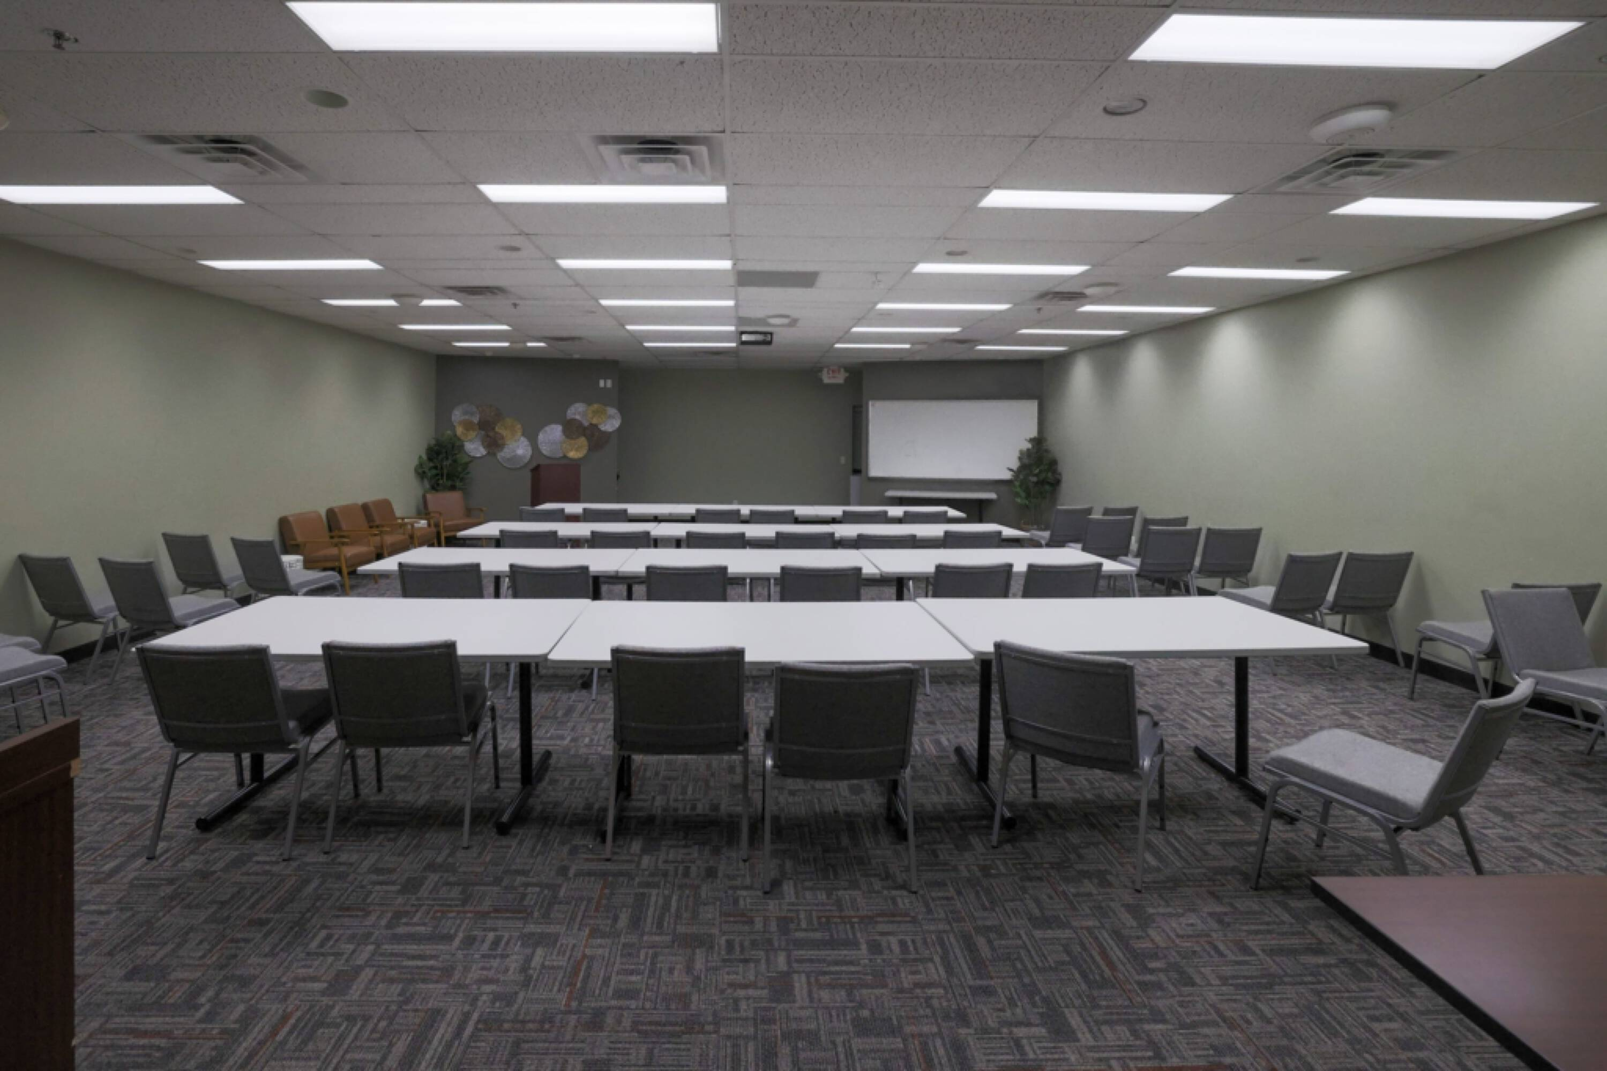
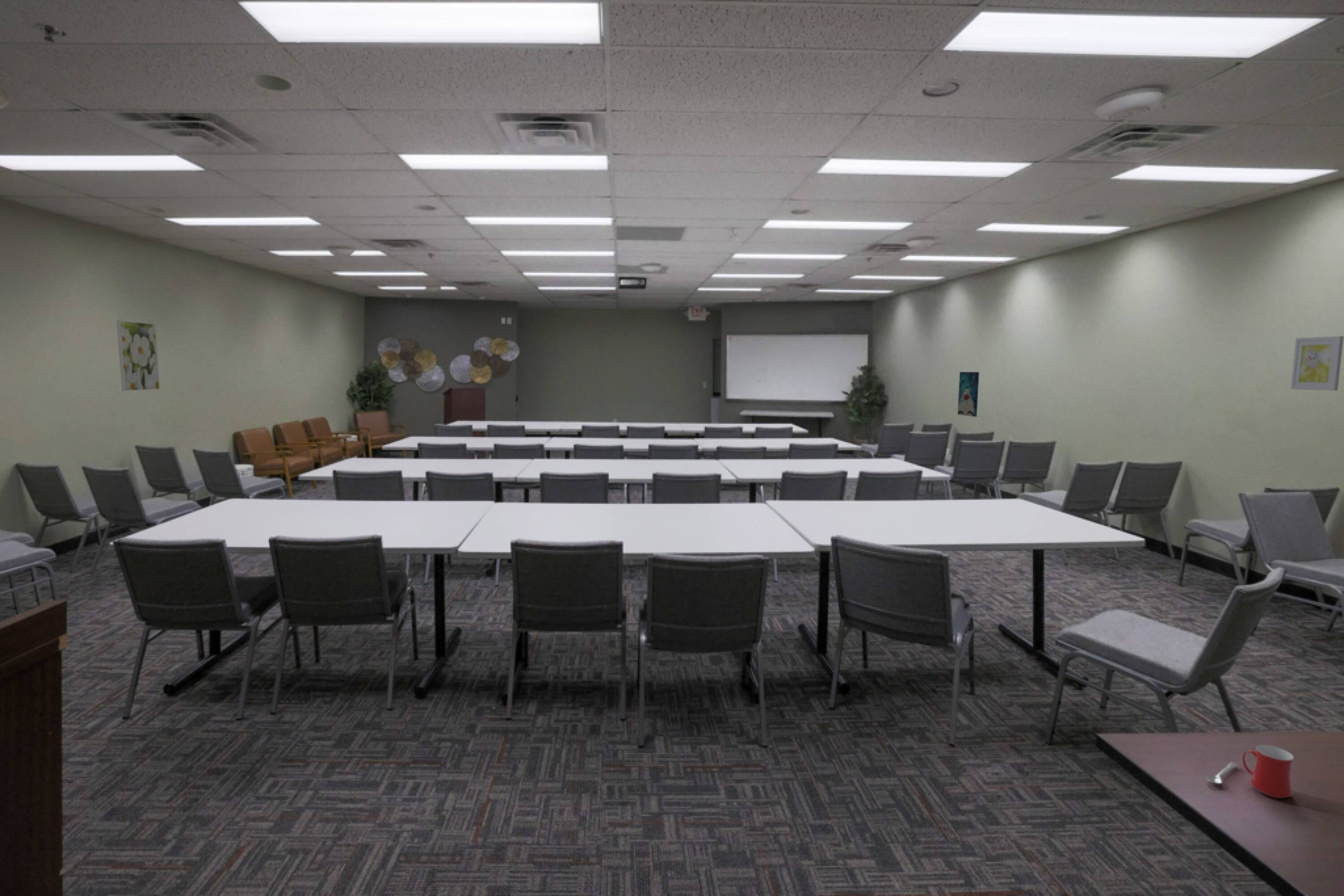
+ wall art [1290,336,1344,391]
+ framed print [117,320,160,391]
+ mug [1206,745,1294,798]
+ wall art [957,371,980,417]
